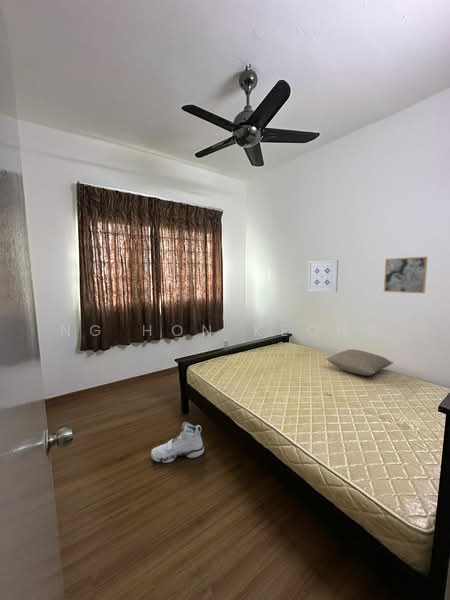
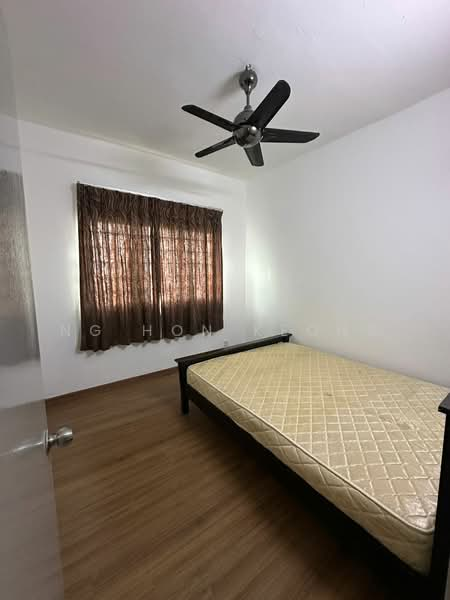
- wall art [307,259,339,294]
- wall art [383,256,429,294]
- sneaker [150,421,205,464]
- pillow [325,348,394,376]
